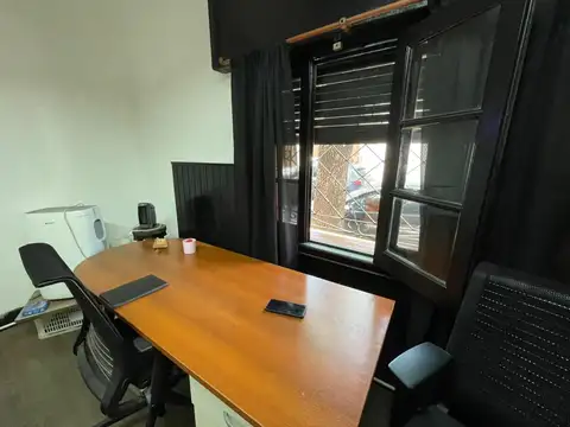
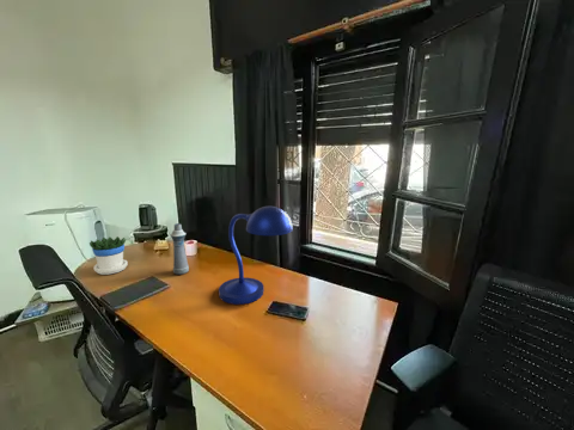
+ bottle [170,222,190,276]
+ desk lamp [218,205,294,306]
+ flowerpot [88,235,129,276]
